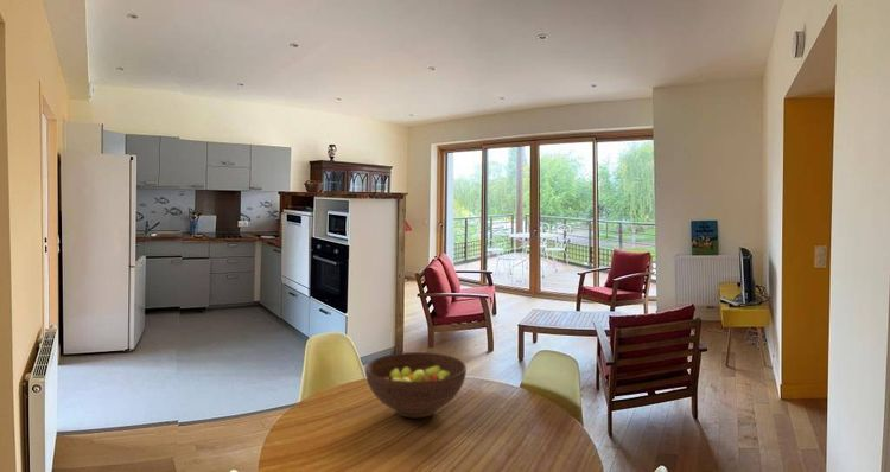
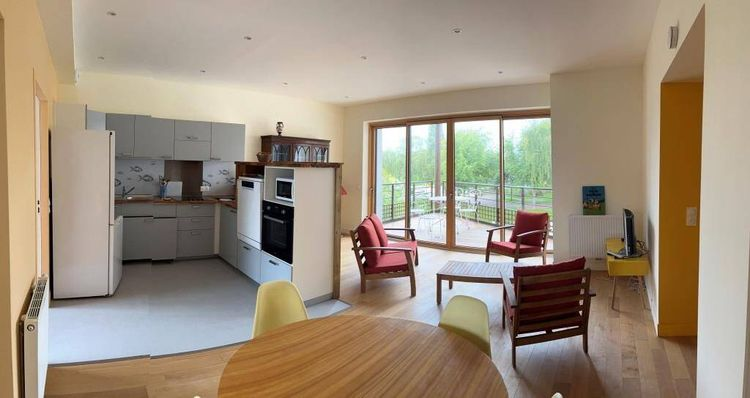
- fruit bowl [364,351,468,419]
